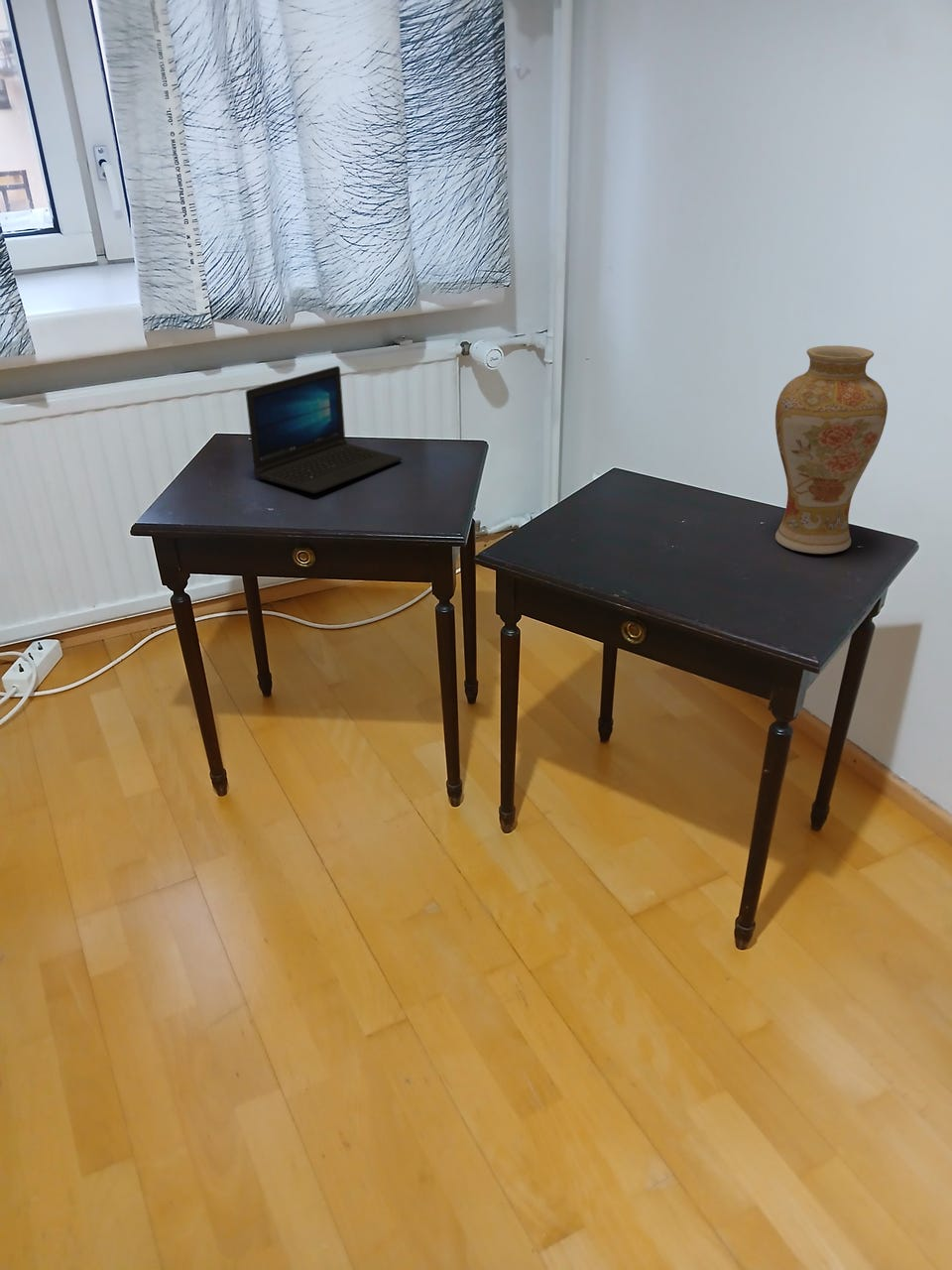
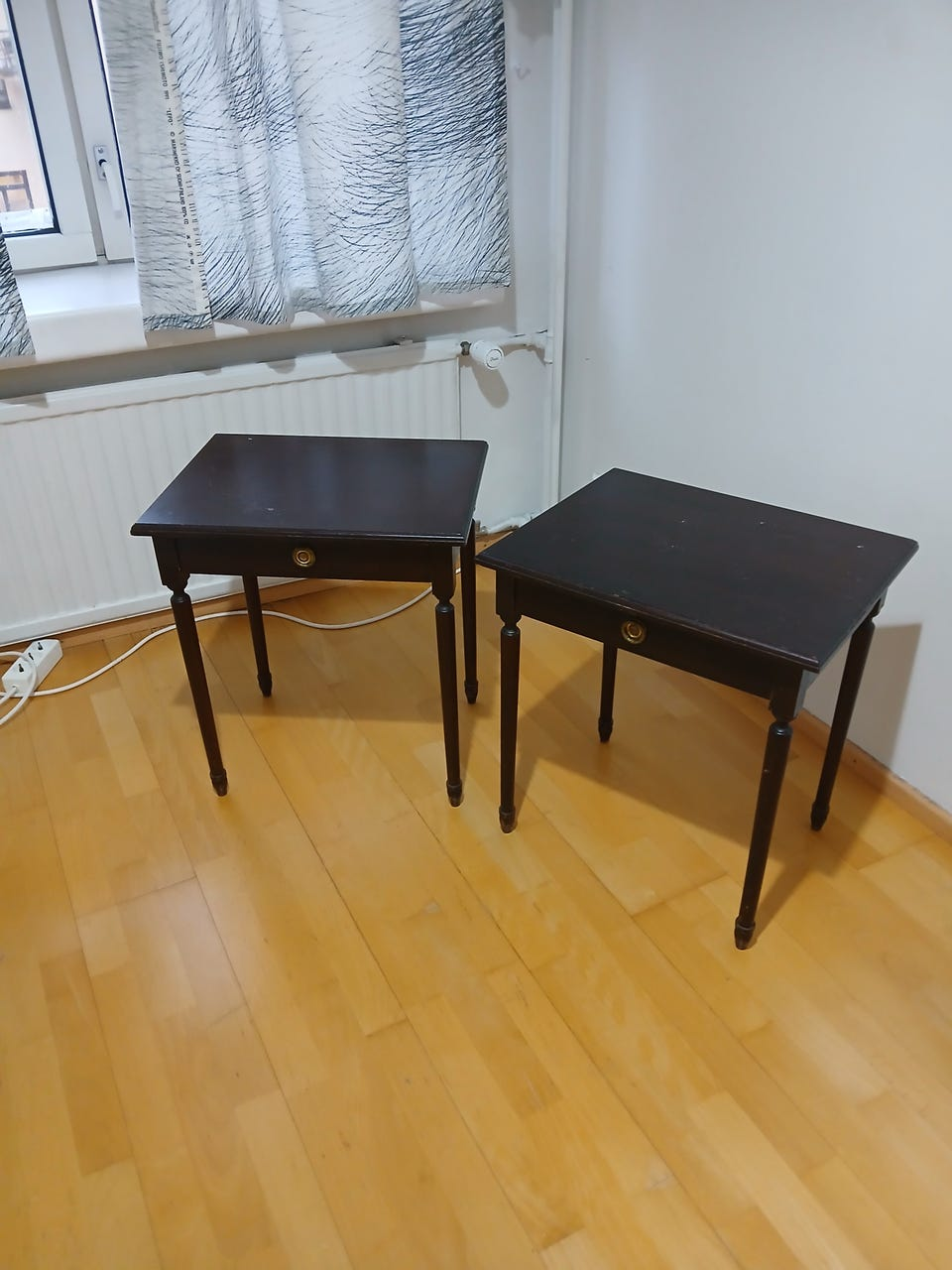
- laptop [245,365,403,494]
- vase [774,344,889,555]
